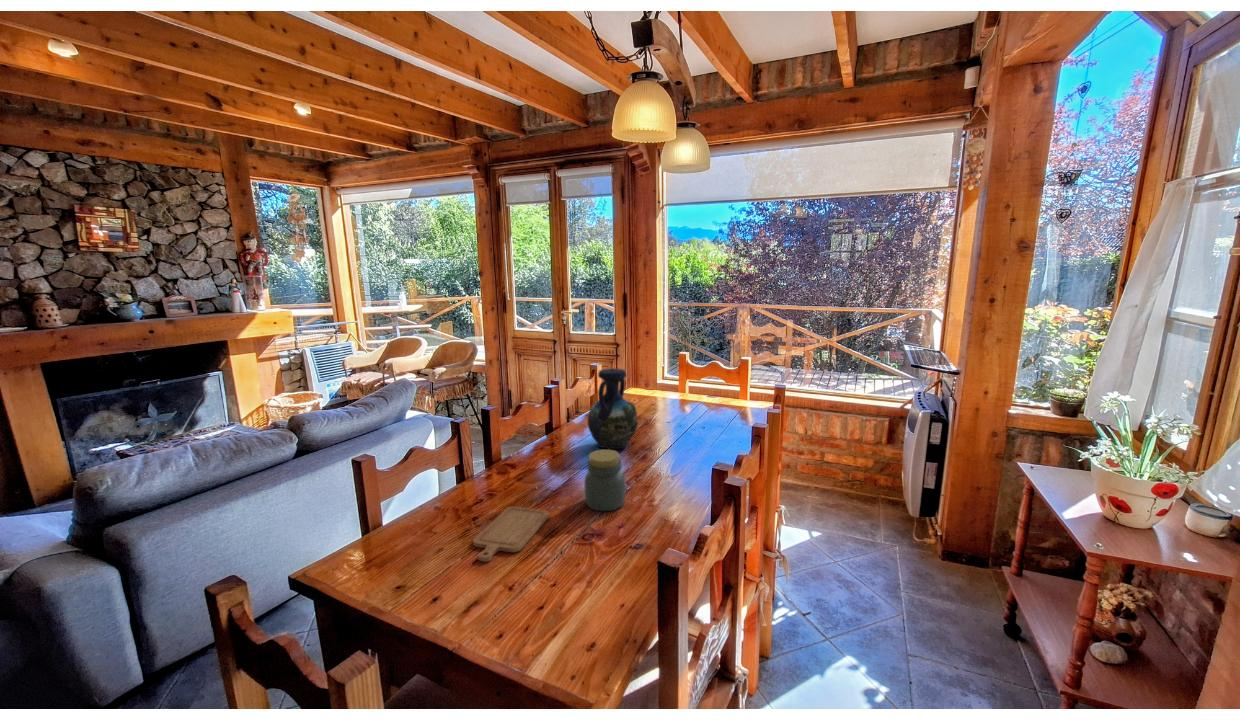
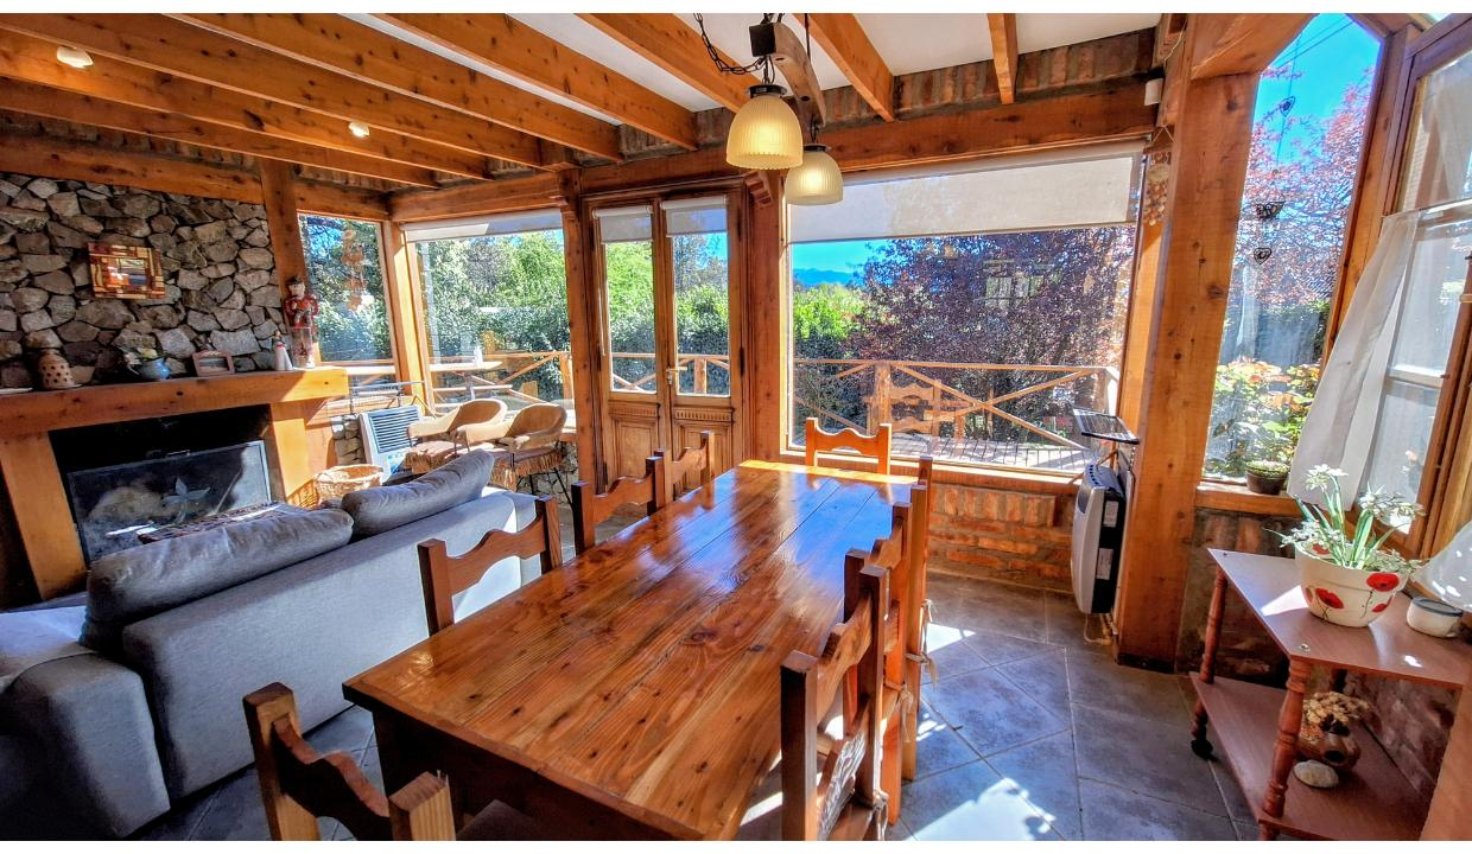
- jar [584,449,627,512]
- chopping board [472,506,550,563]
- vase [587,367,639,450]
